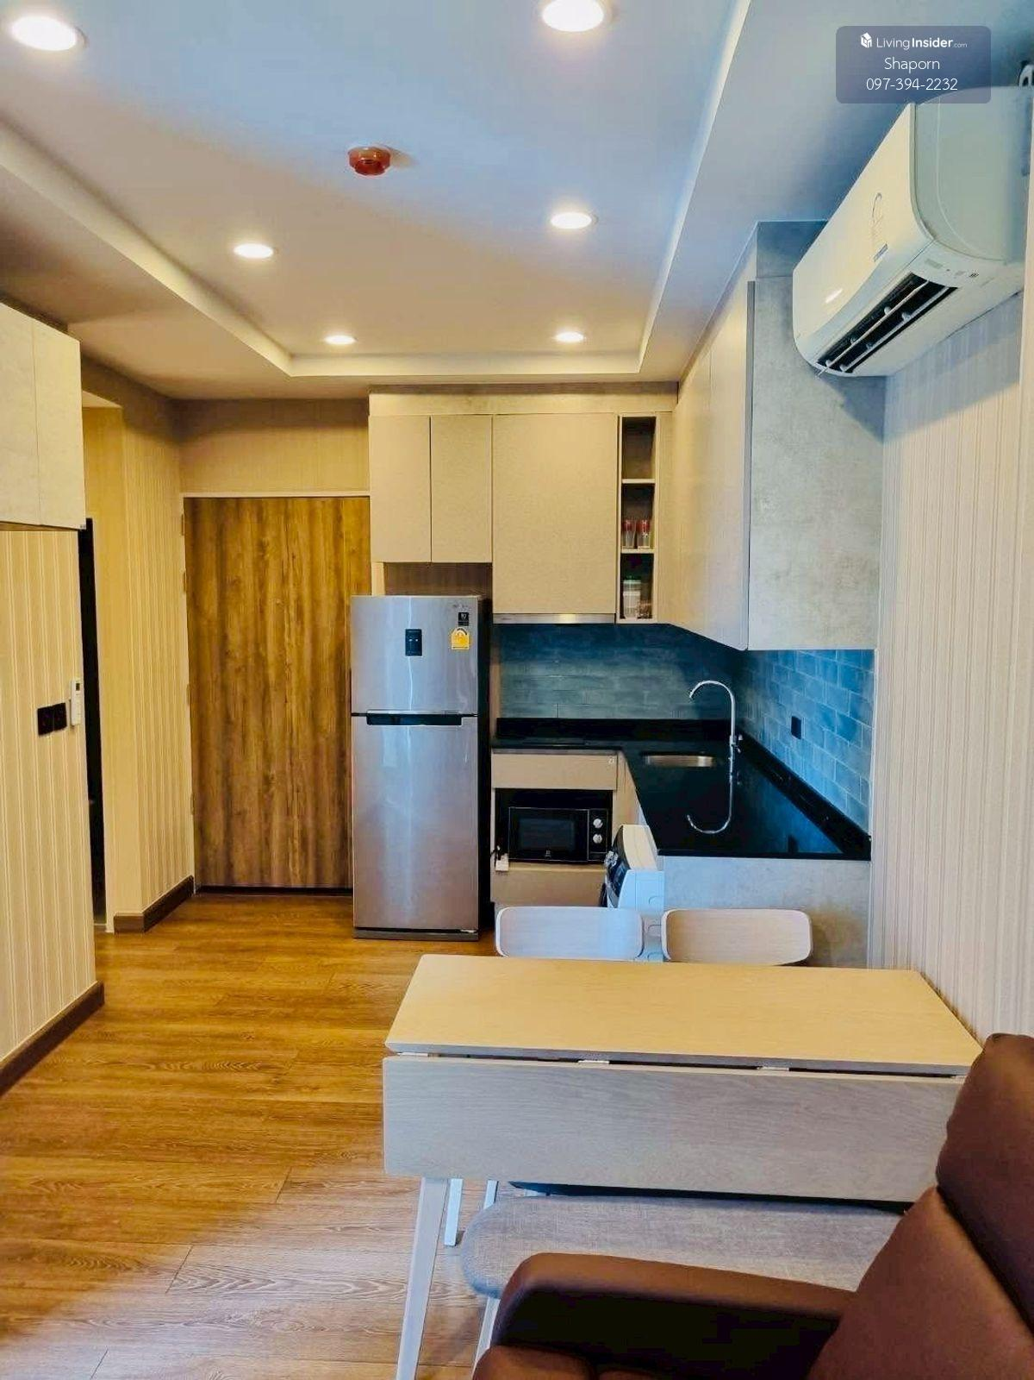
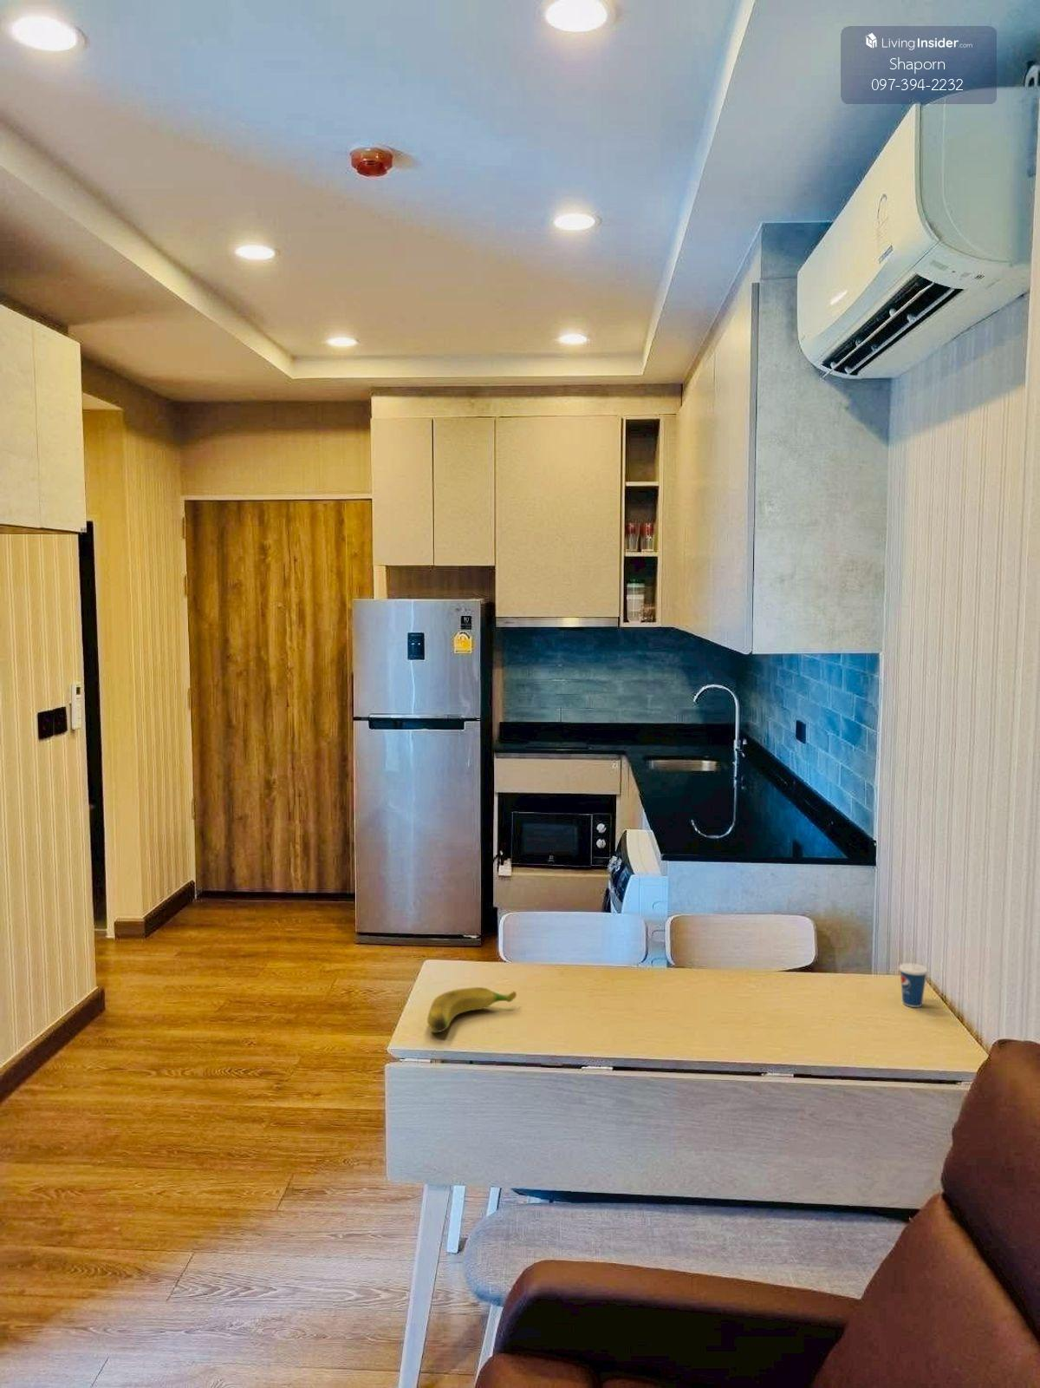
+ cup [898,944,929,1008]
+ banana [426,986,518,1033]
